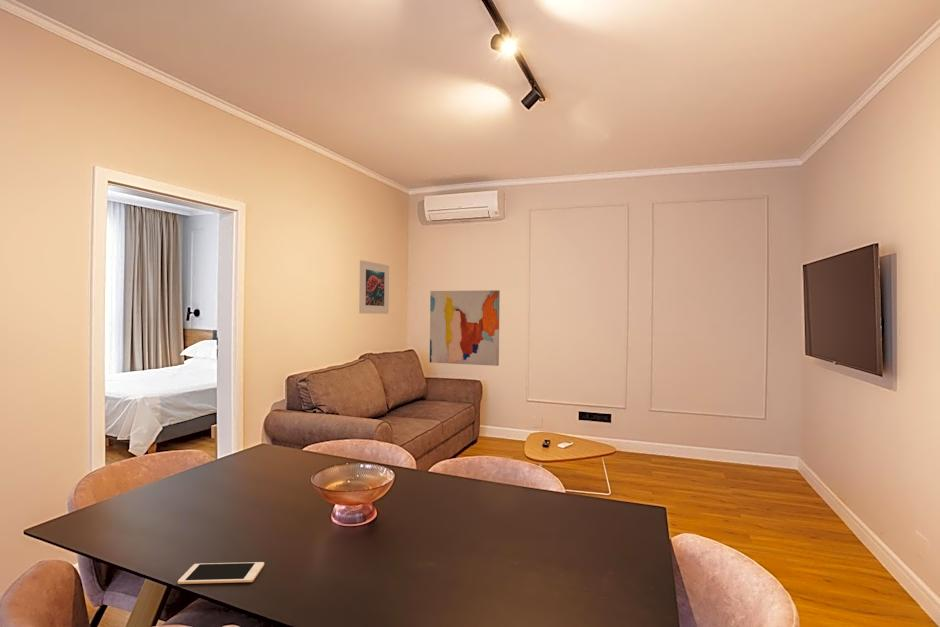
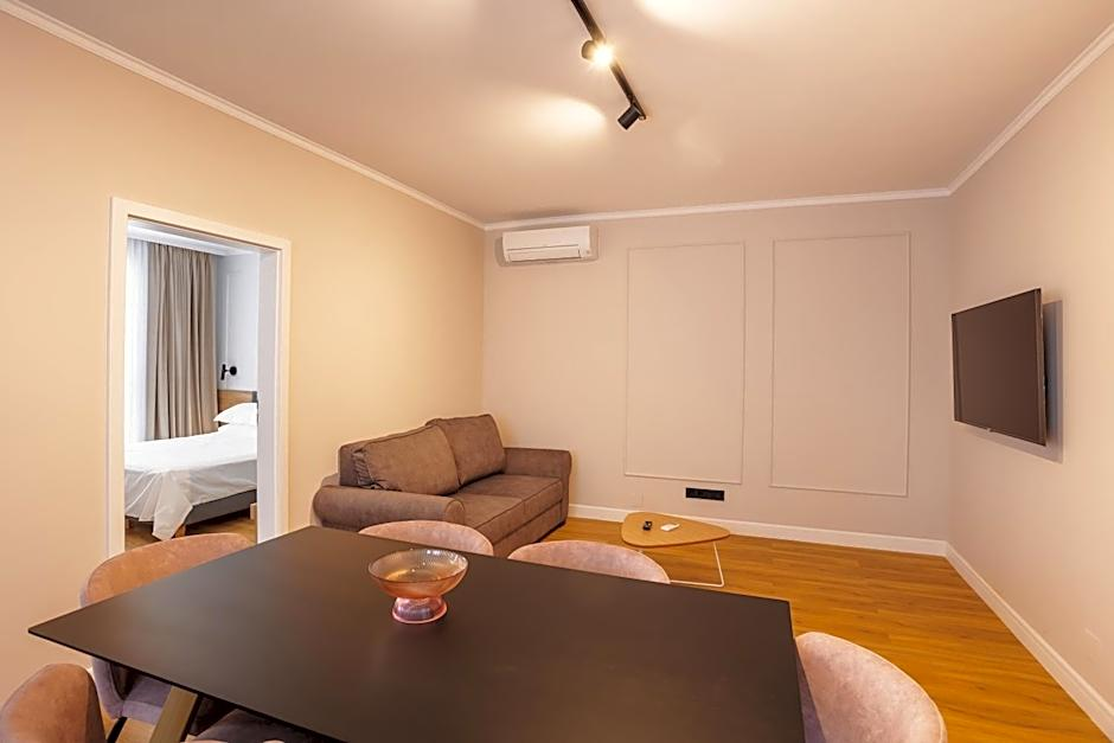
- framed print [358,259,390,315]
- wall art [429,289,501,367]
- cell phone [177,561,265,585]
